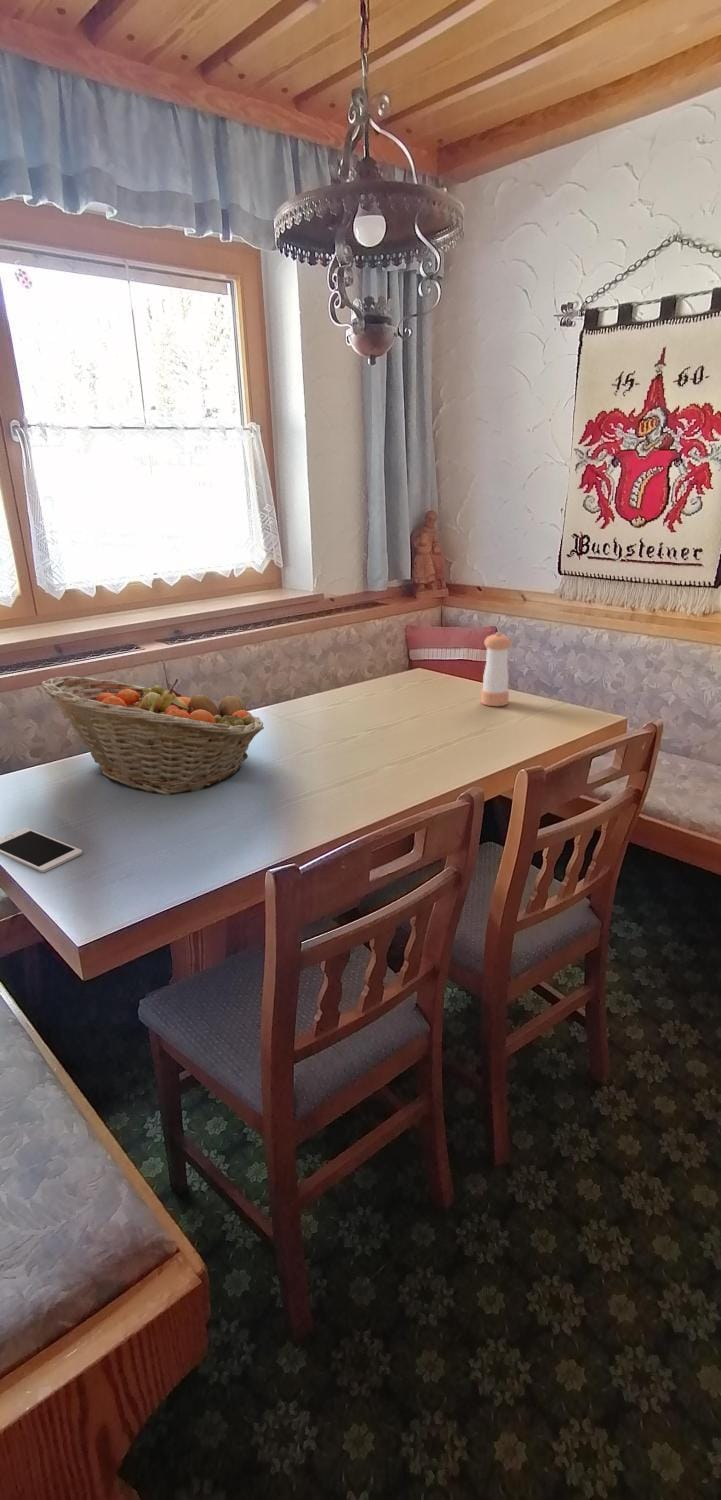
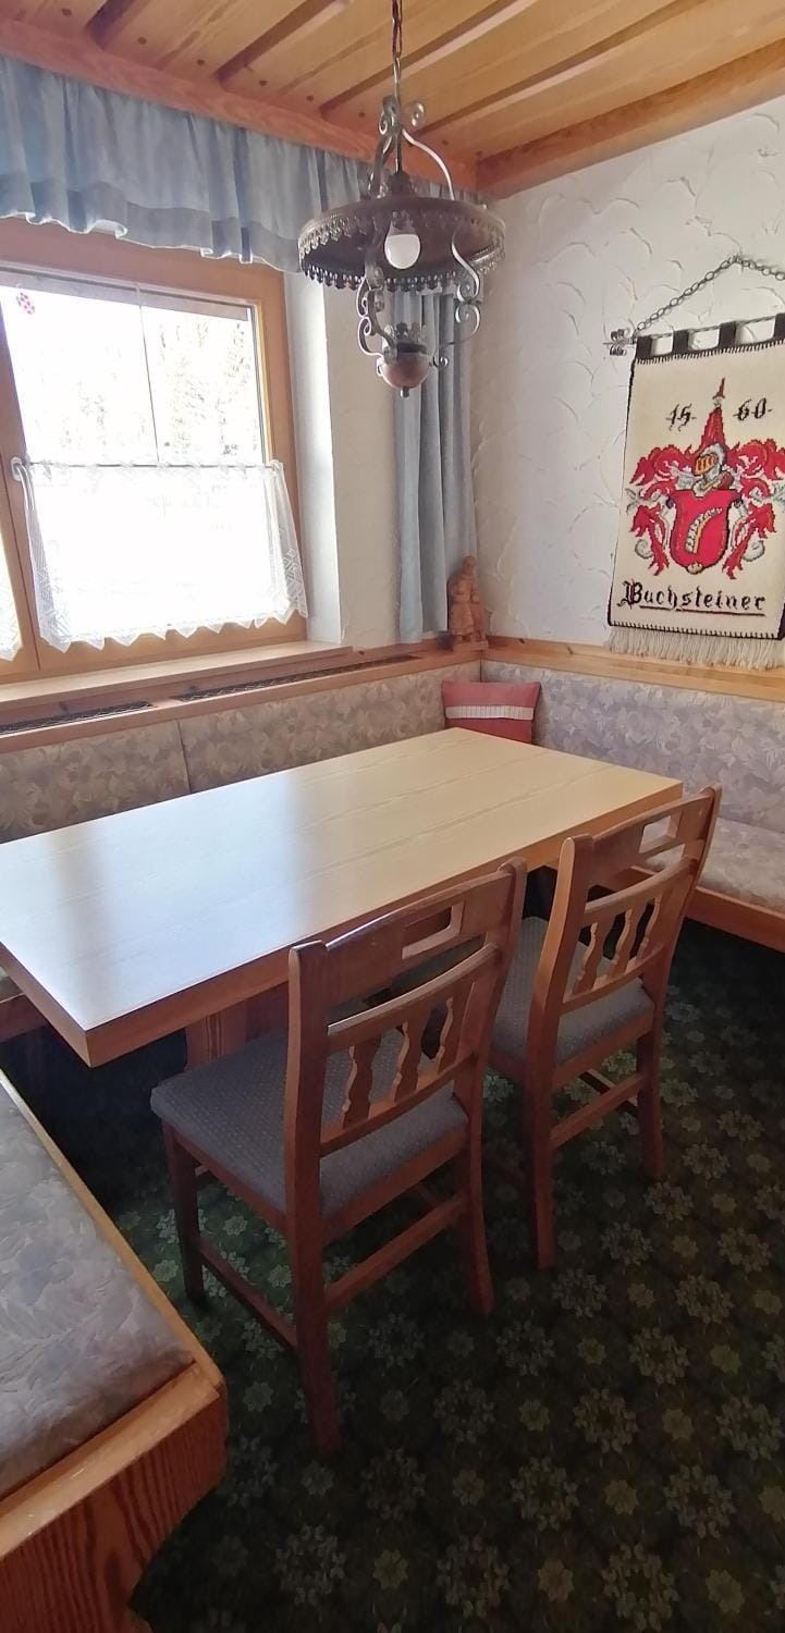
- pepper shaker [480,631,512,707]
- fruit basket [40,675,265,796]
- cell phone [0,827,83,874]
